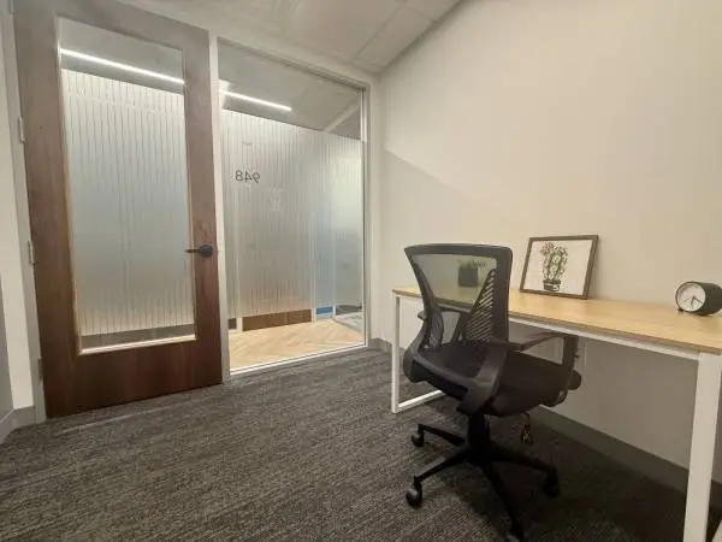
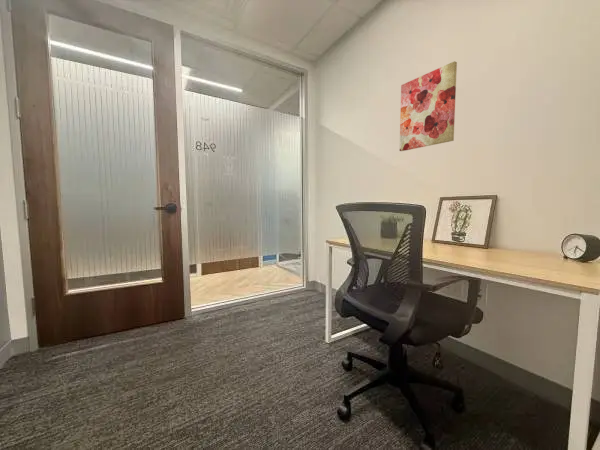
+ wall art [399,60,458,152]
